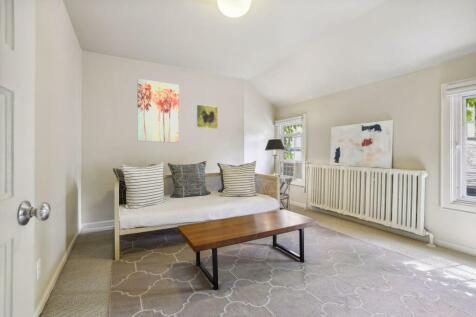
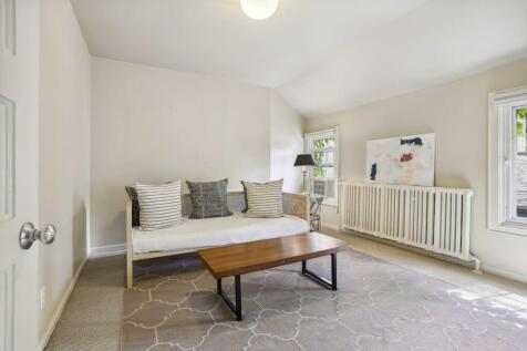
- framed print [195,103,219,130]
- wall art [136,78,180,143]
